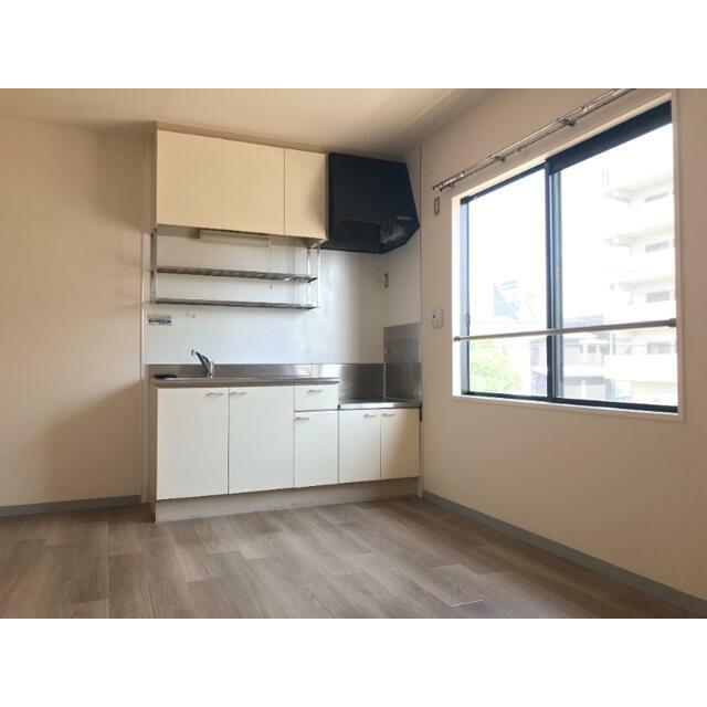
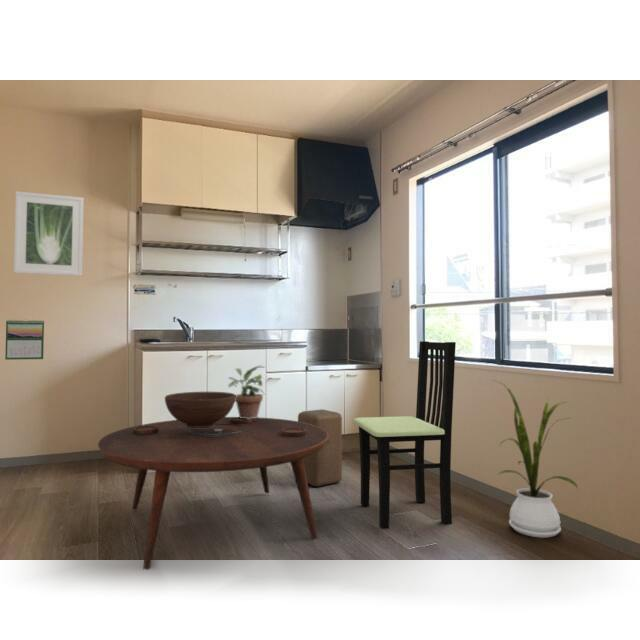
+ house plant [493,379,580,539]
+ potted plant [227,365,267,419]
+ dining chair [352,340,457,530]
+ stool [297,408,343,488]
+ coffee table [97,416,328,571]
+ calendar [4,318,45,361]
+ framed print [13,190,85,277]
+ fruit bowl [164,391,236,429]
